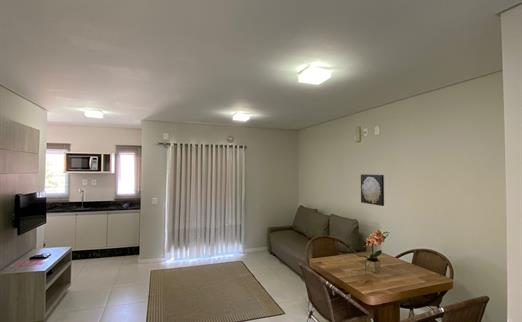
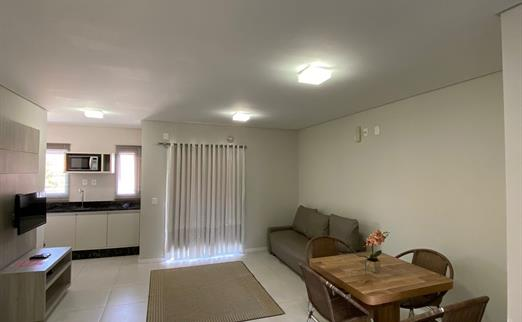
- wall art [360,173,385,207]
